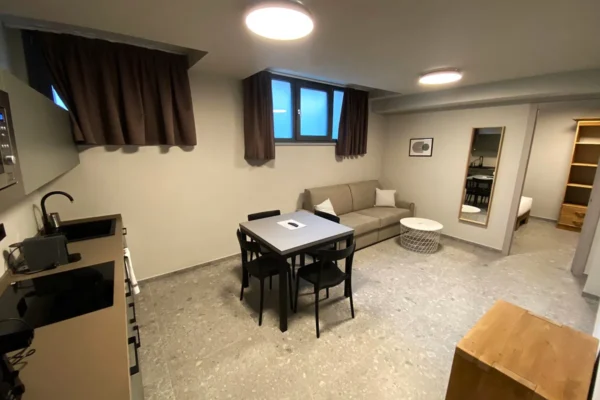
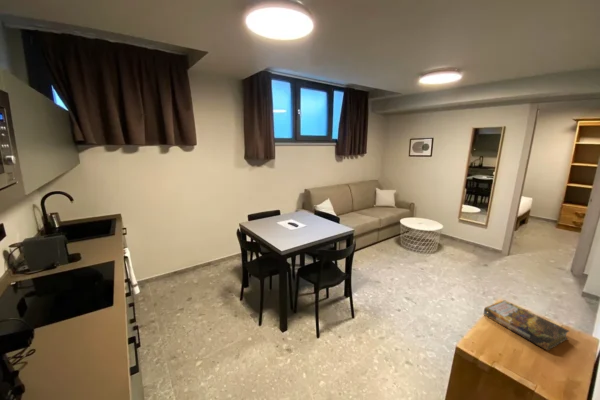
+ book [483,299,570,351]
